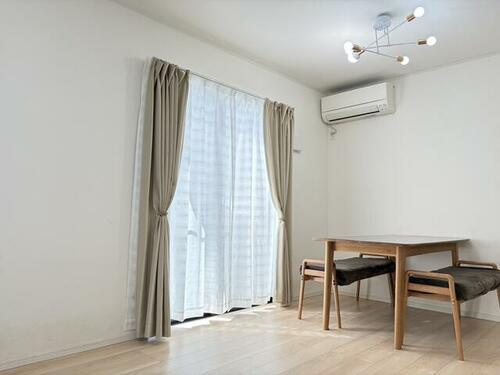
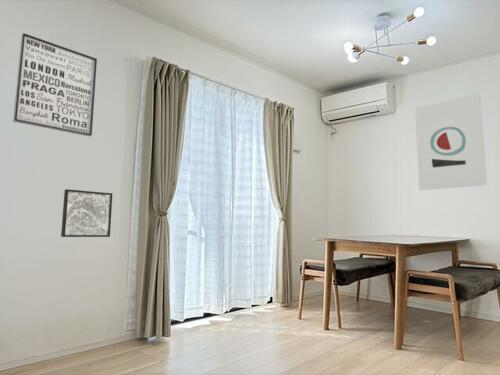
+ wall art [60,188,113,238]
+ wall art [12,32,98,137]
+ wall art [414,92,488,191]
